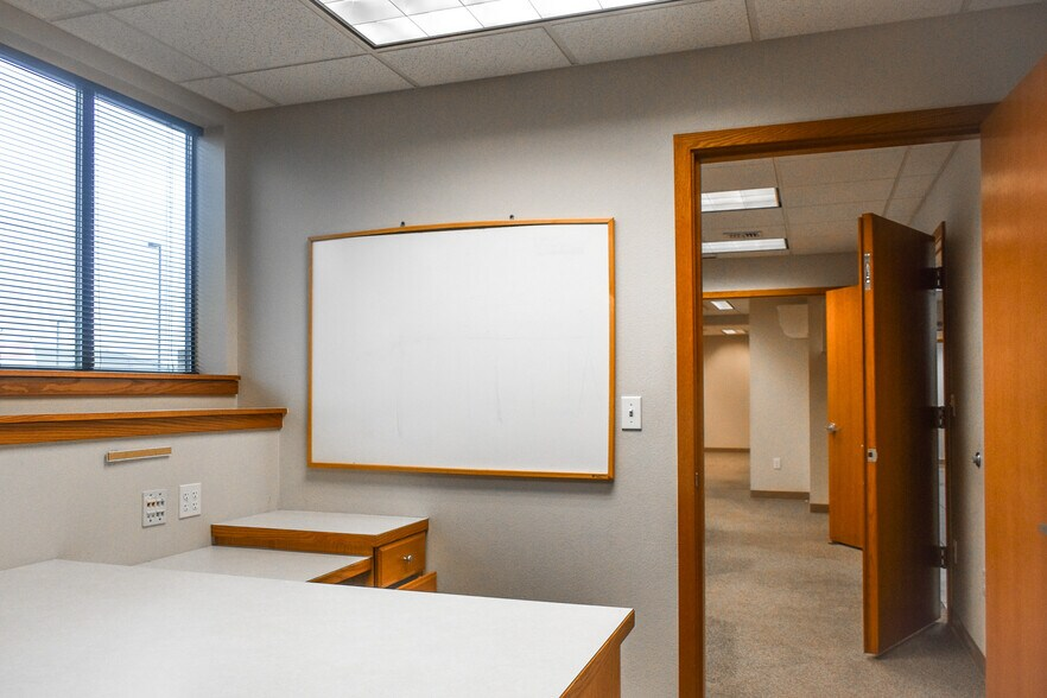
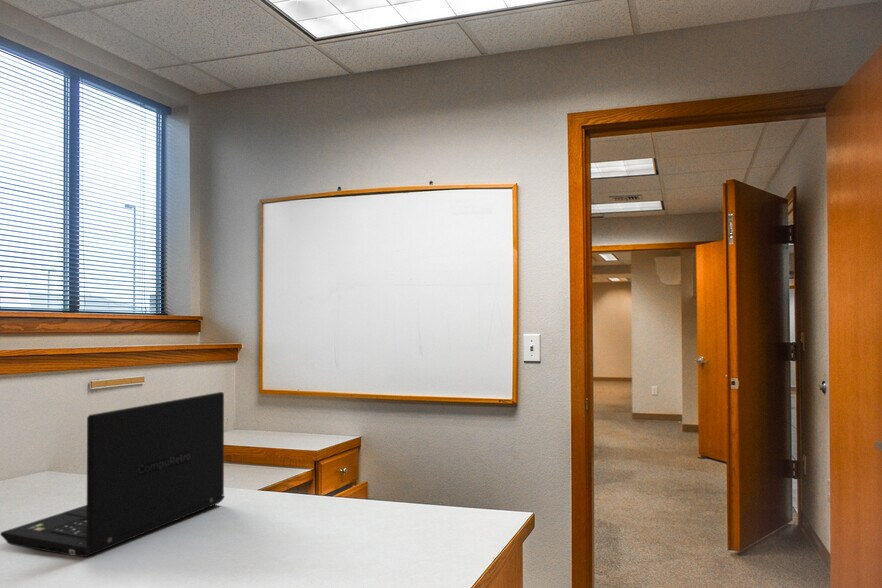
+ laptop [0,391,225,558]
